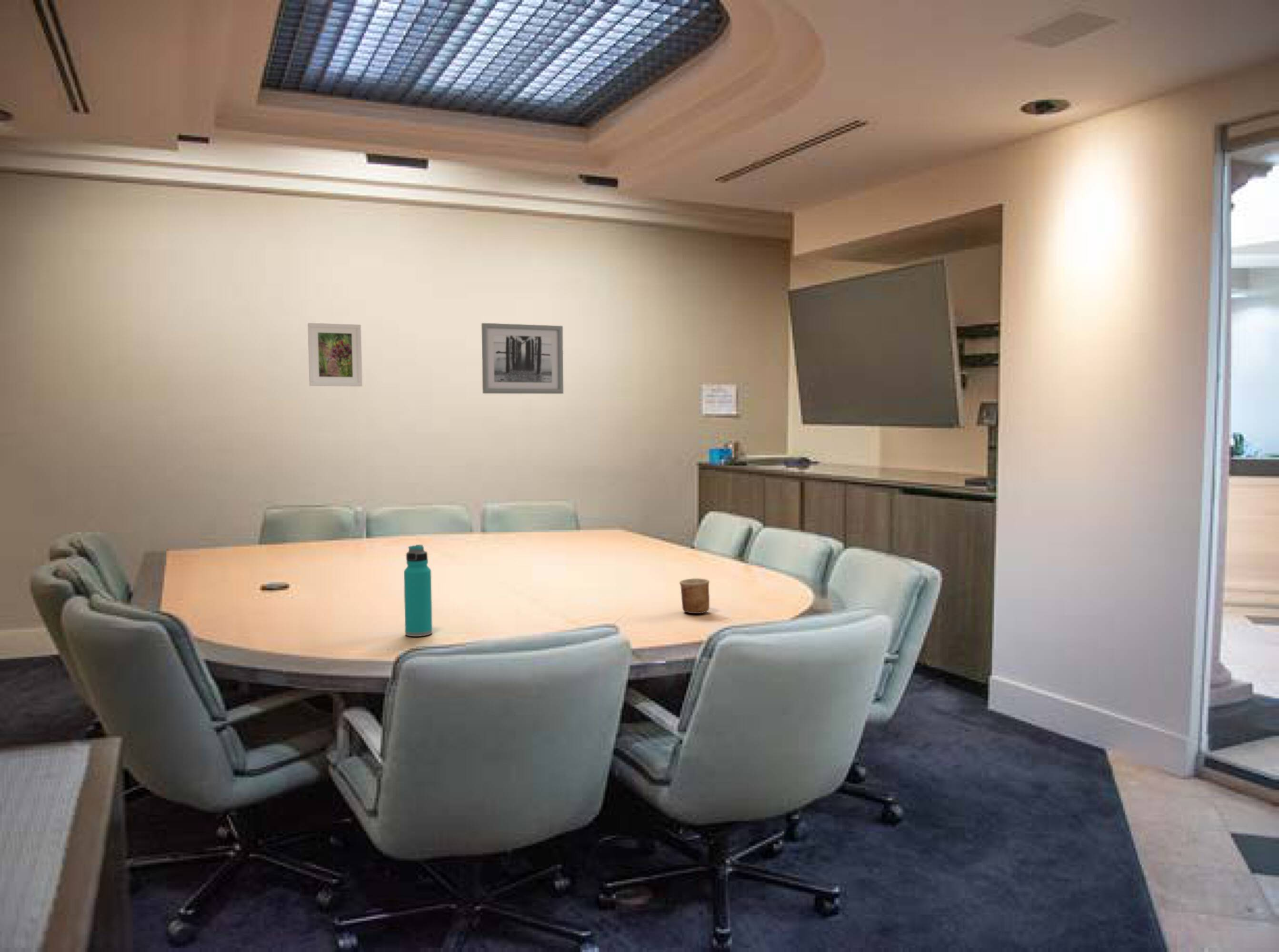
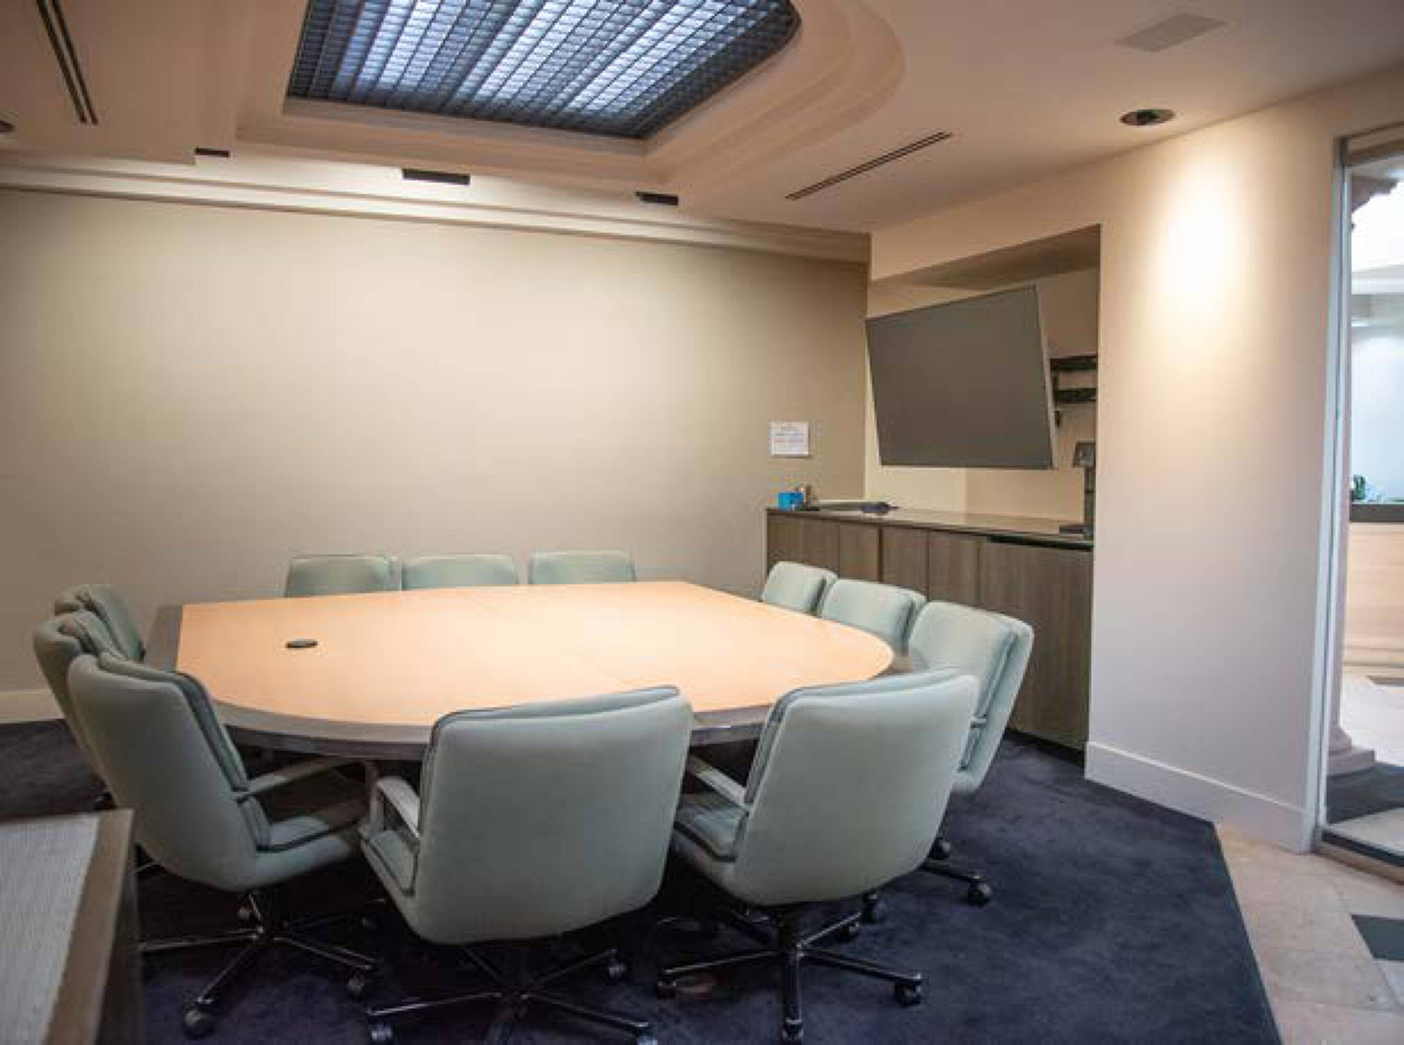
- water bottle [403,544,433,637]
- cup [679,578,710,614]
- wall art [481,323,564,394]
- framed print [307,322,363,387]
